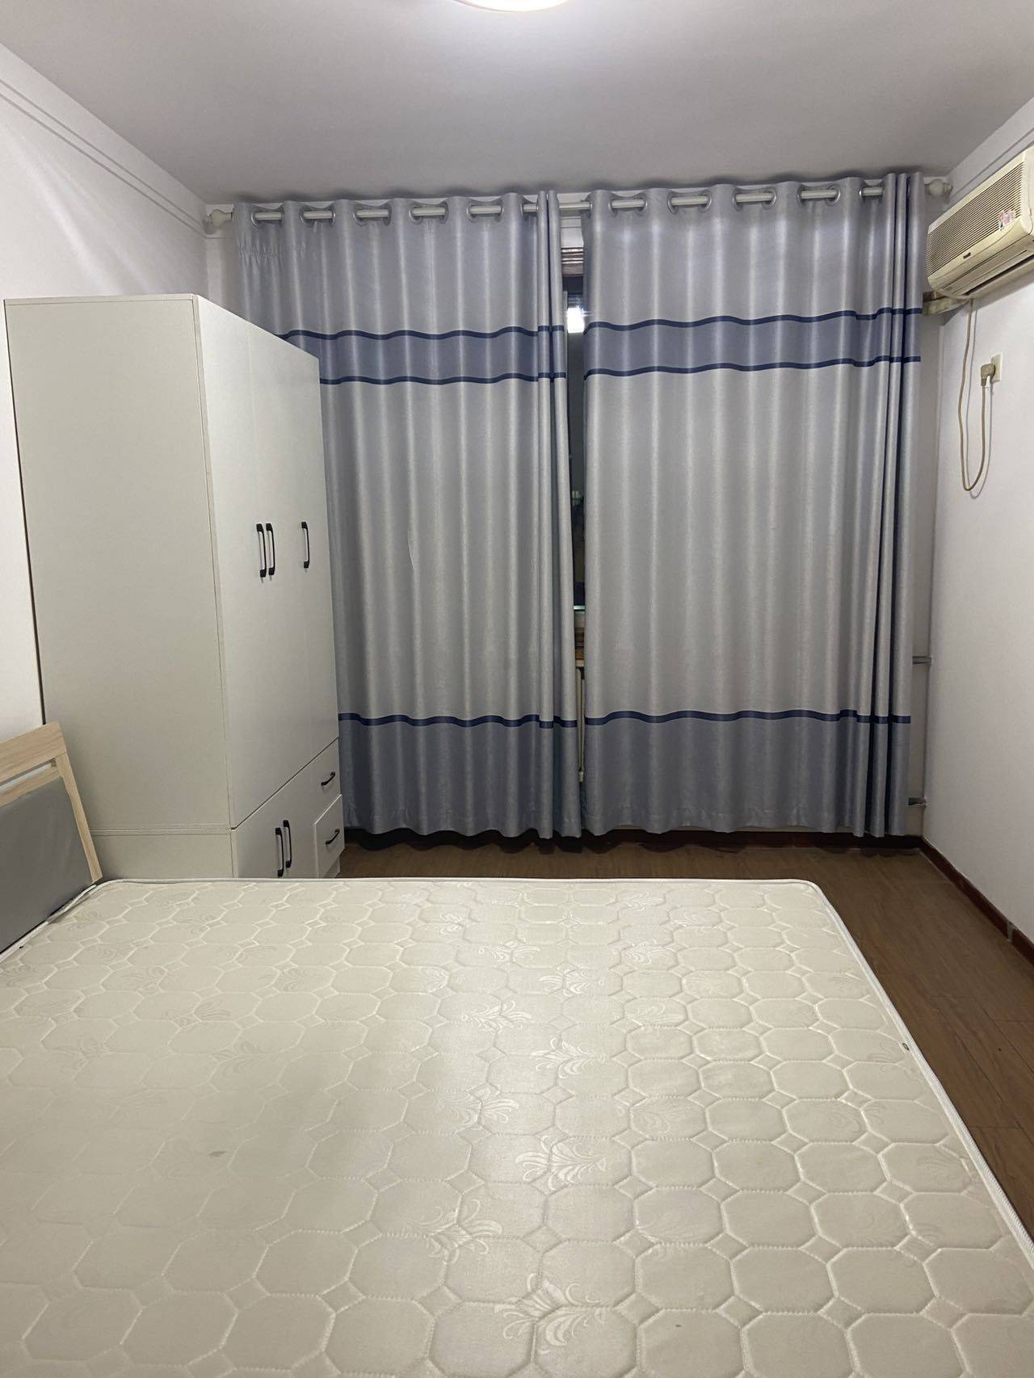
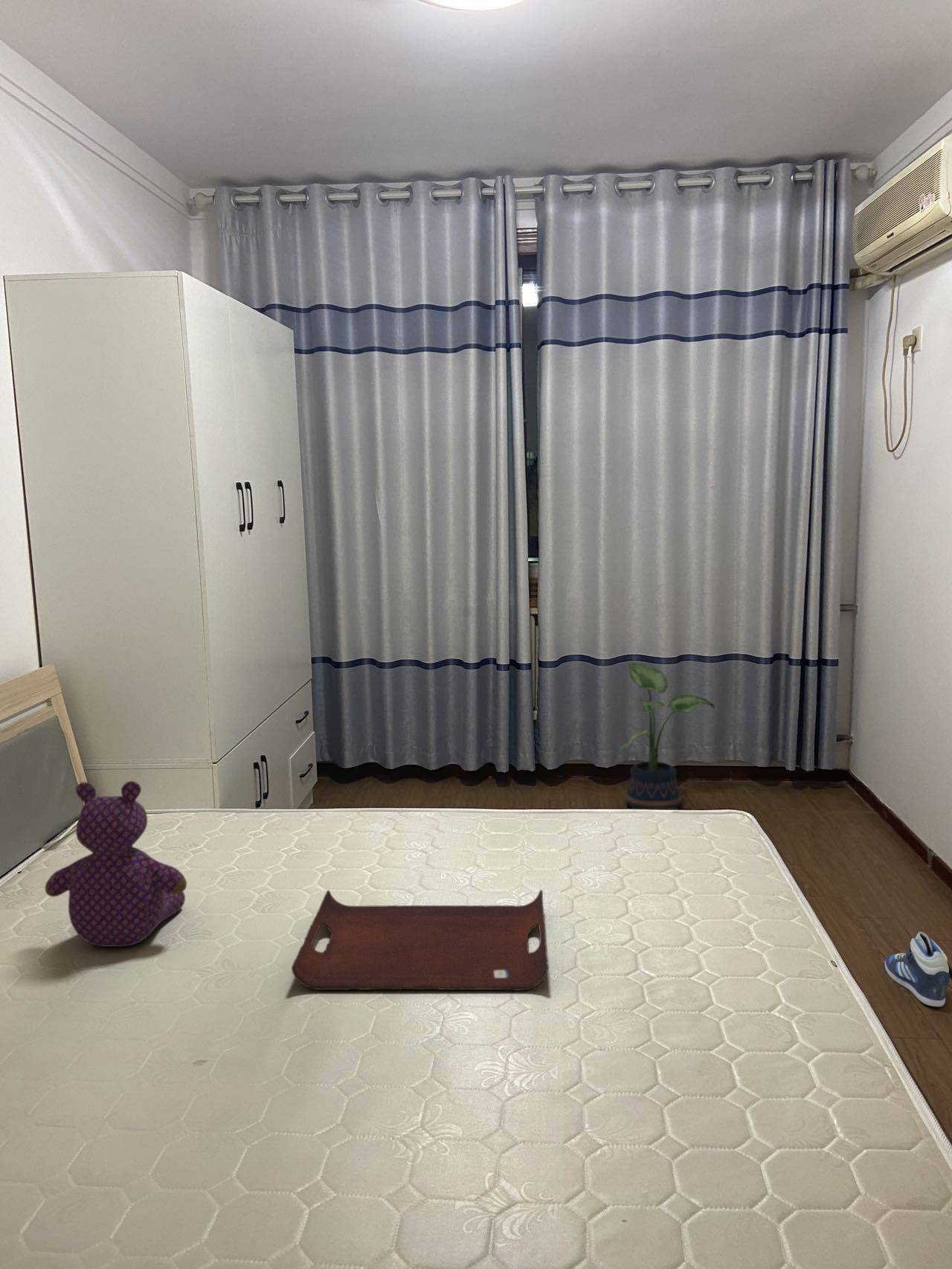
+ serving tray [291,889,550,992]
+ teddy bear [44,780,187,948]
+ potted plant [617,661,715,809]
+ sneaker [884,931,952,1007]
